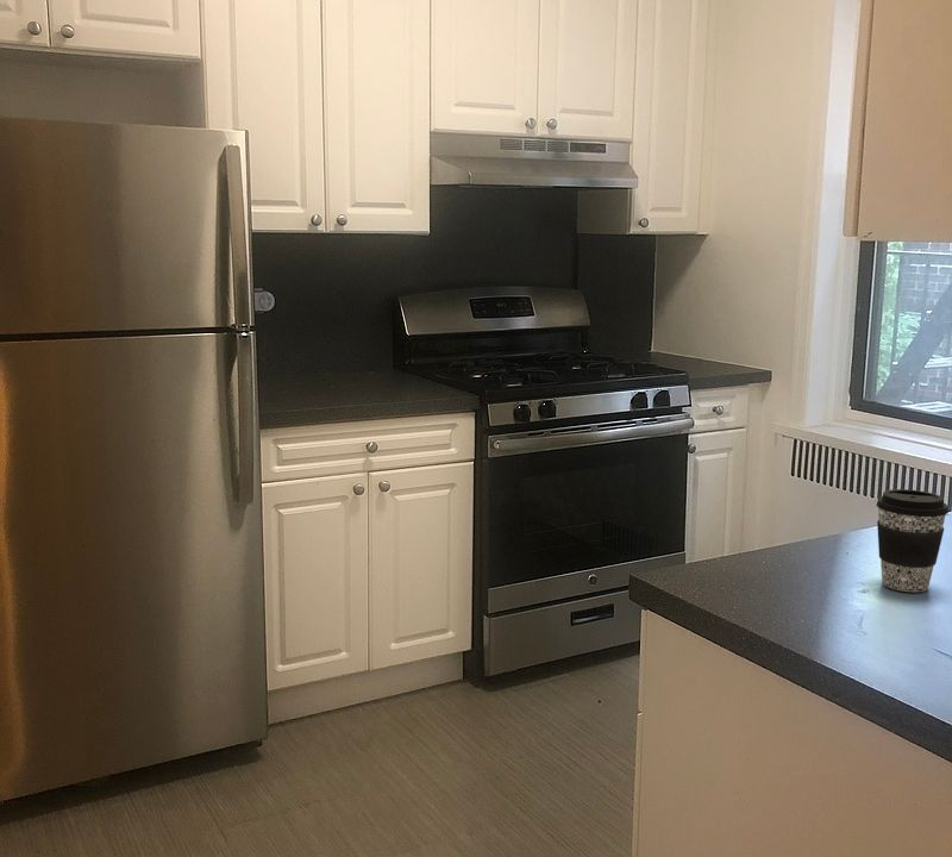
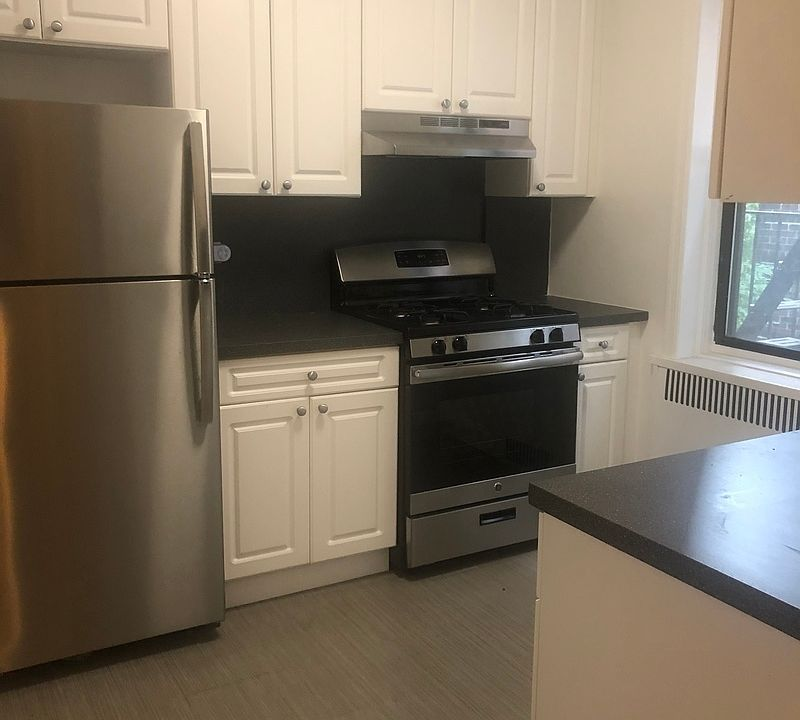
- coffee cup [876,488,950,593]
